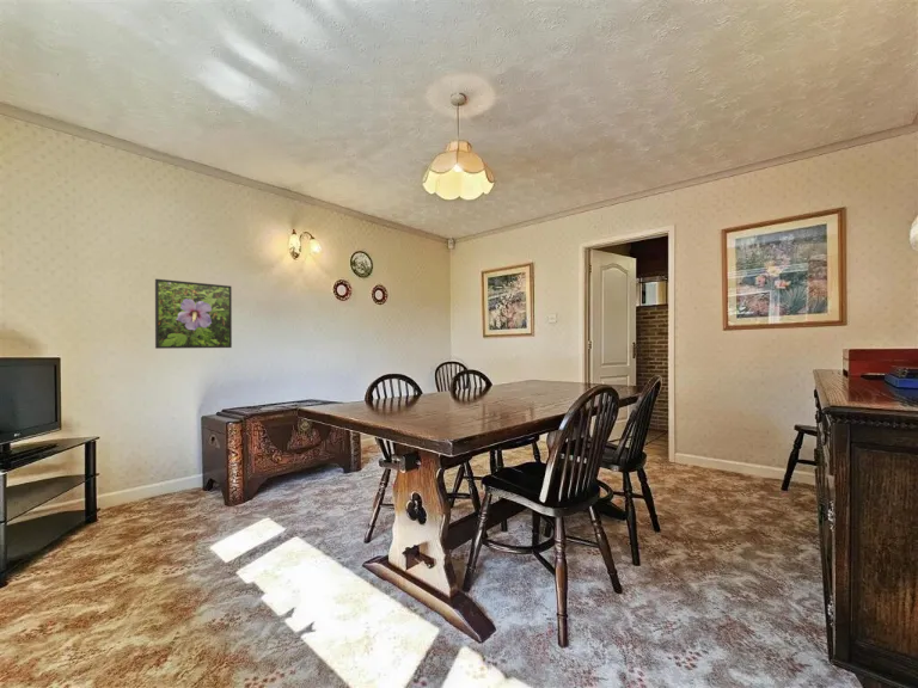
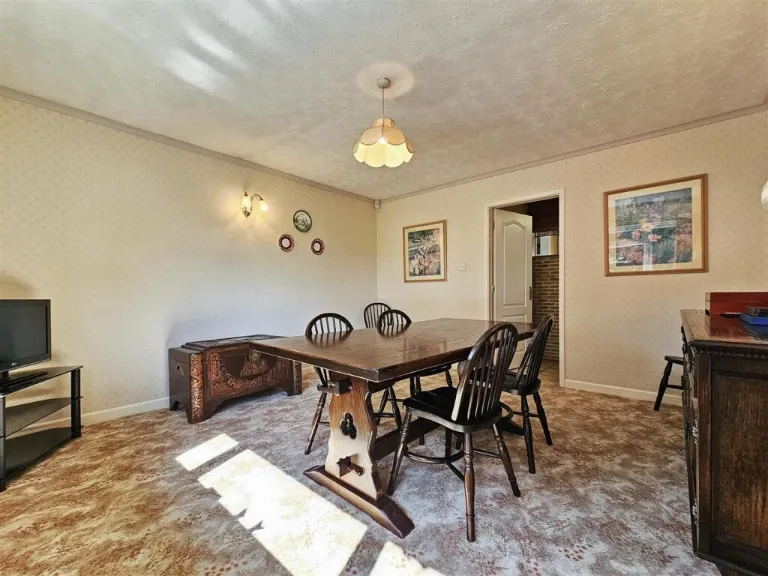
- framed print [154,278,233,350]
